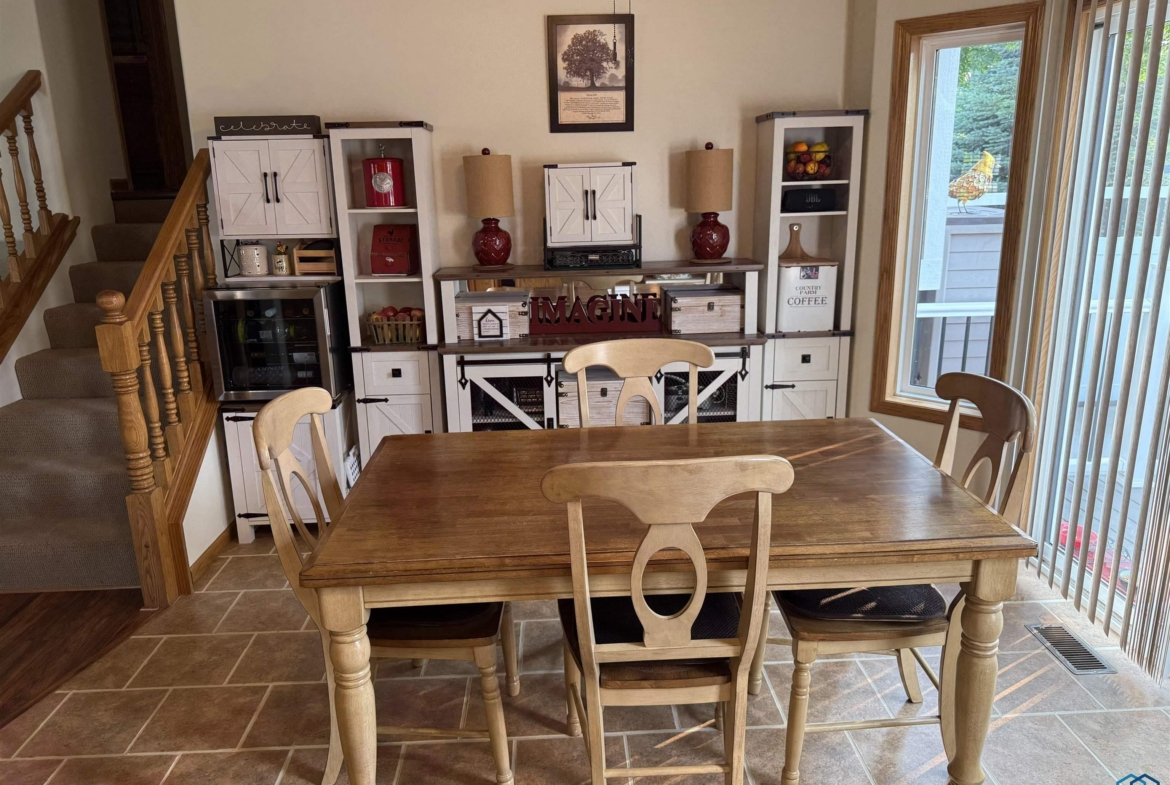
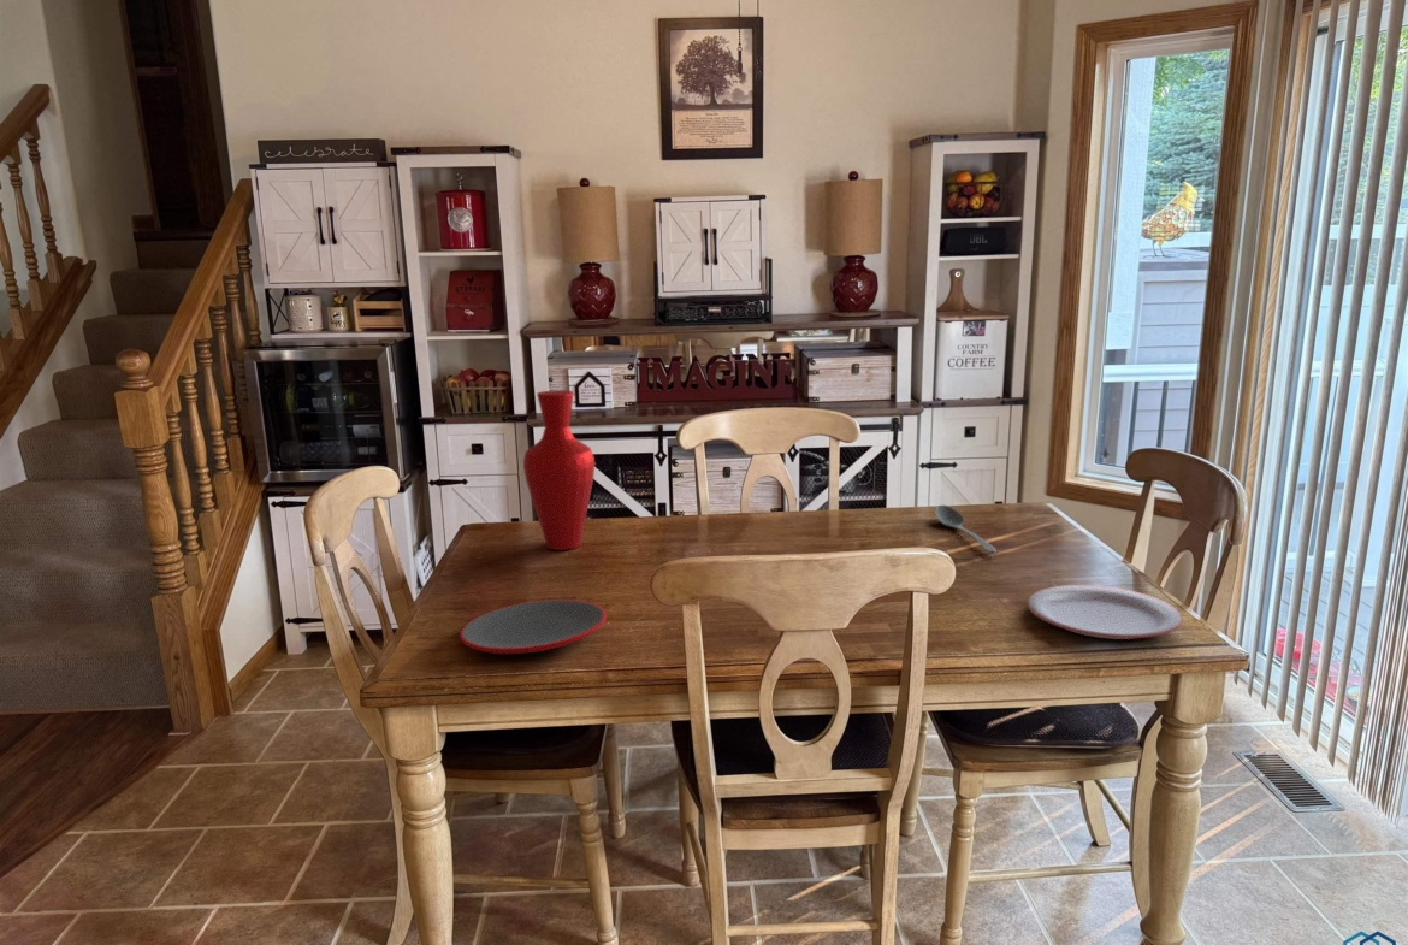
+ stirrer [935,504,998,554]
+ plate [1027,584,1183,640]
+ vase [522,389,596,551]
+ plate [459,598,608,655]
